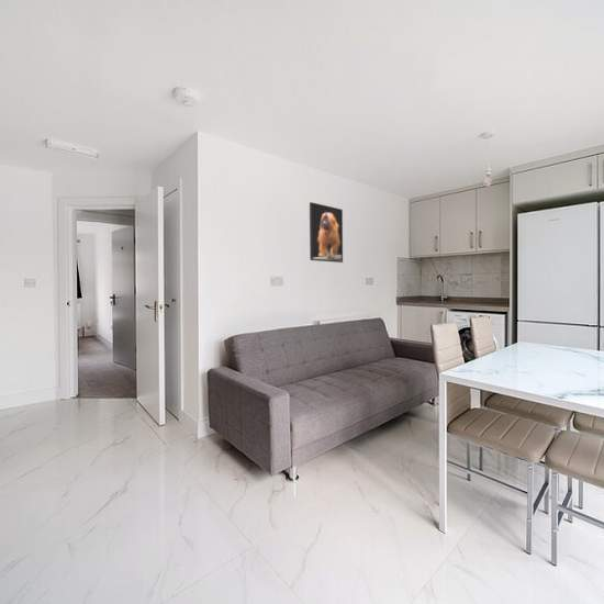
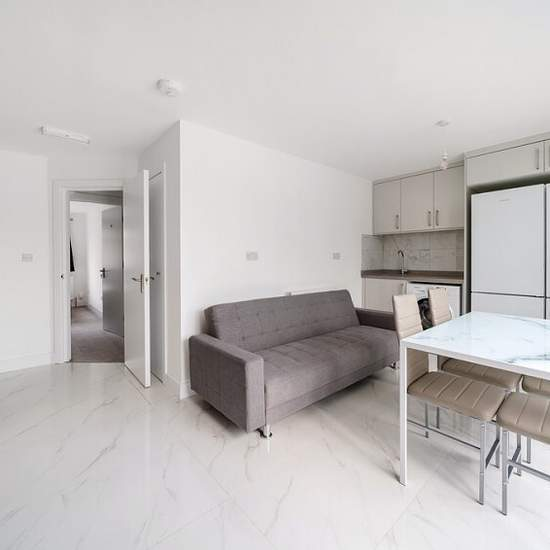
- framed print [309,201,344,264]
